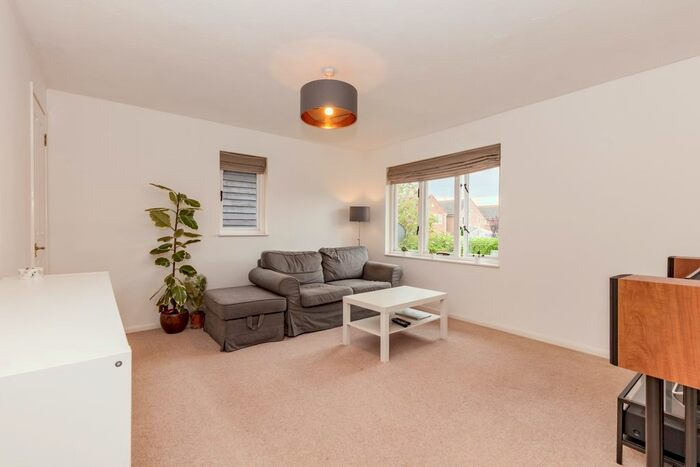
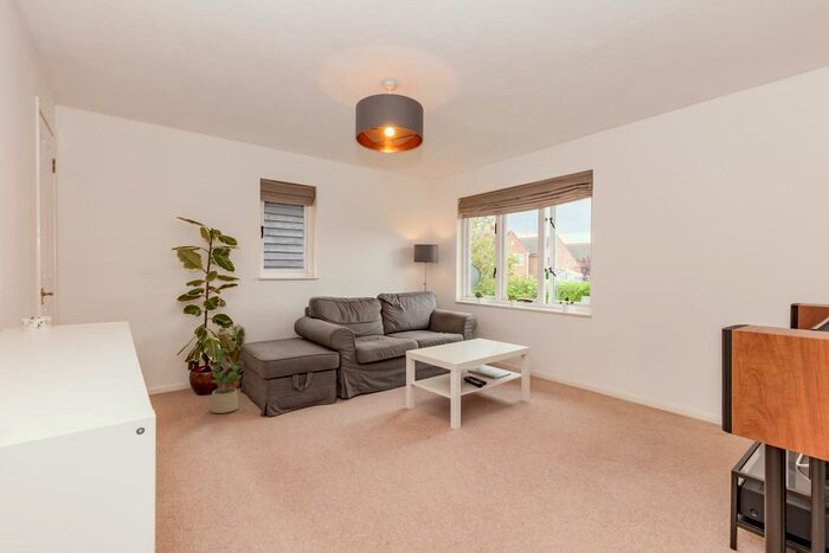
+ potted plant [210,346,249,414]
